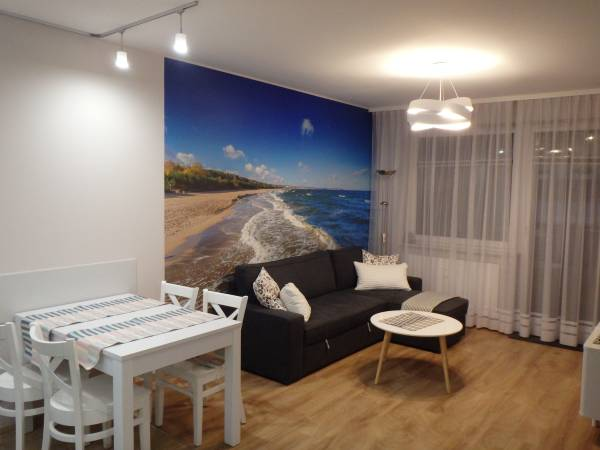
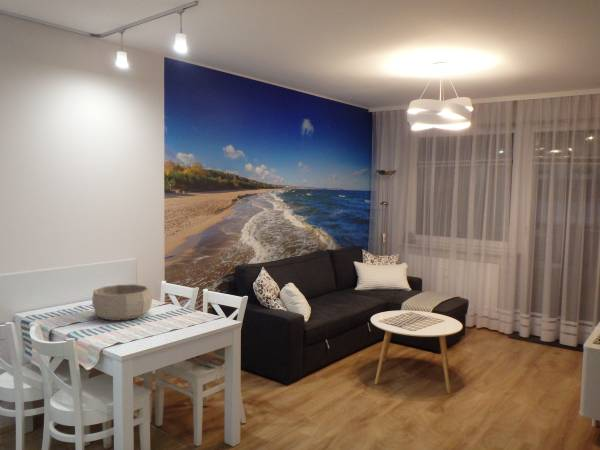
+ decorative bowl [91,283,153,322]
